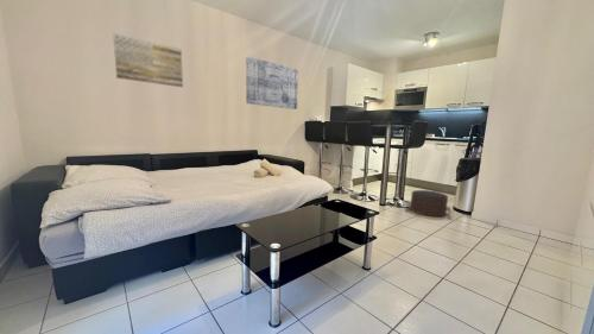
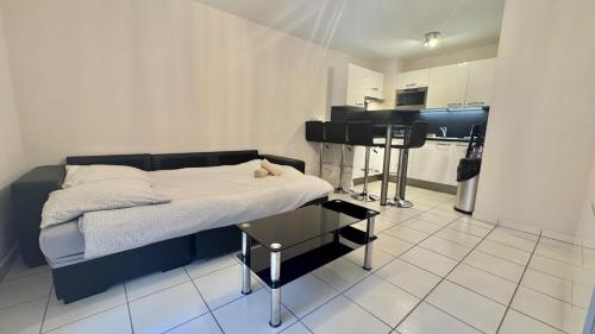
- wall art [245,56,299,111]
- pouf [405,189,454,218]
- wall art [112,32,184,88]
